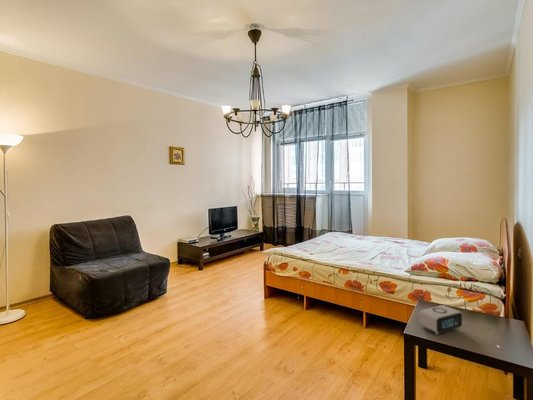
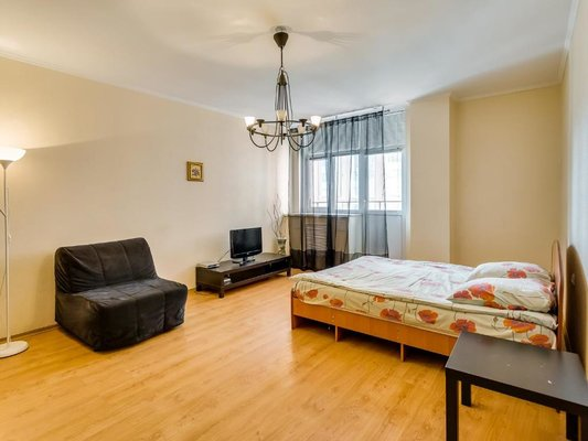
- alarm clock [418,304,463,336]
